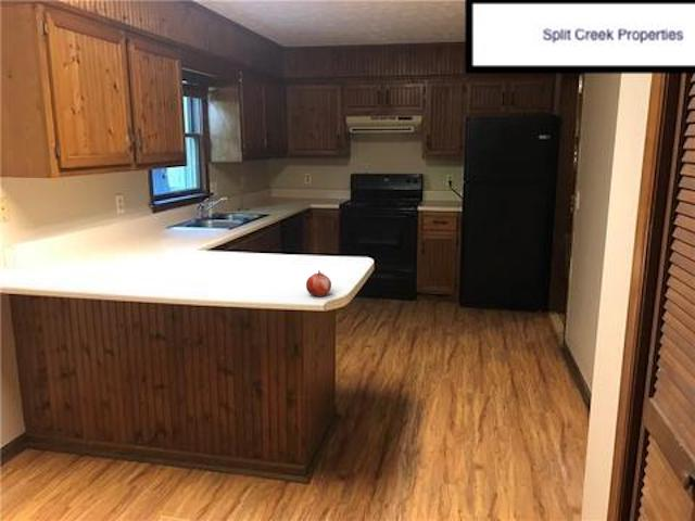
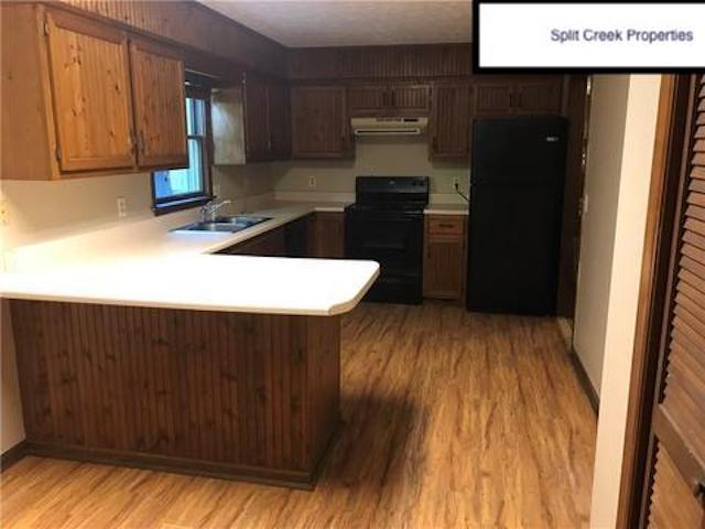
- fruit [305,269,332,297]
